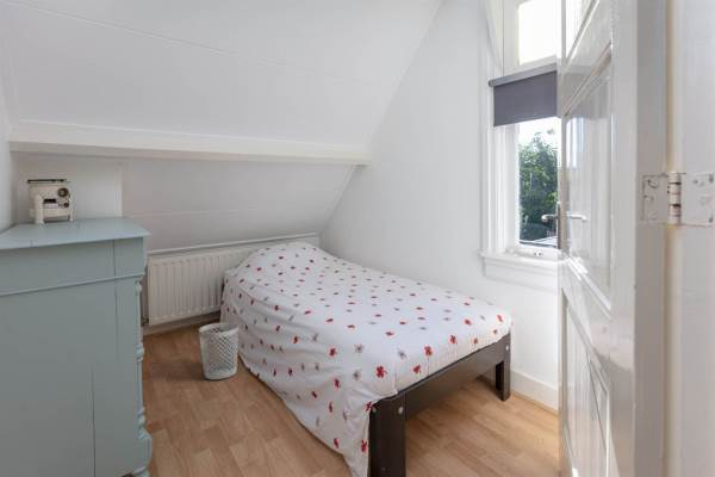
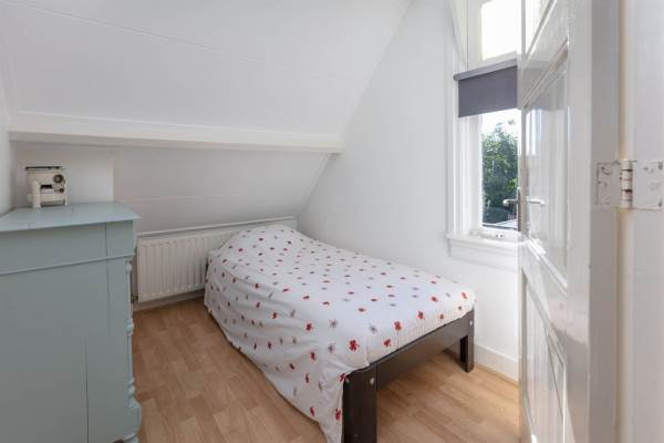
- wastebasket [198,321,240,380]
